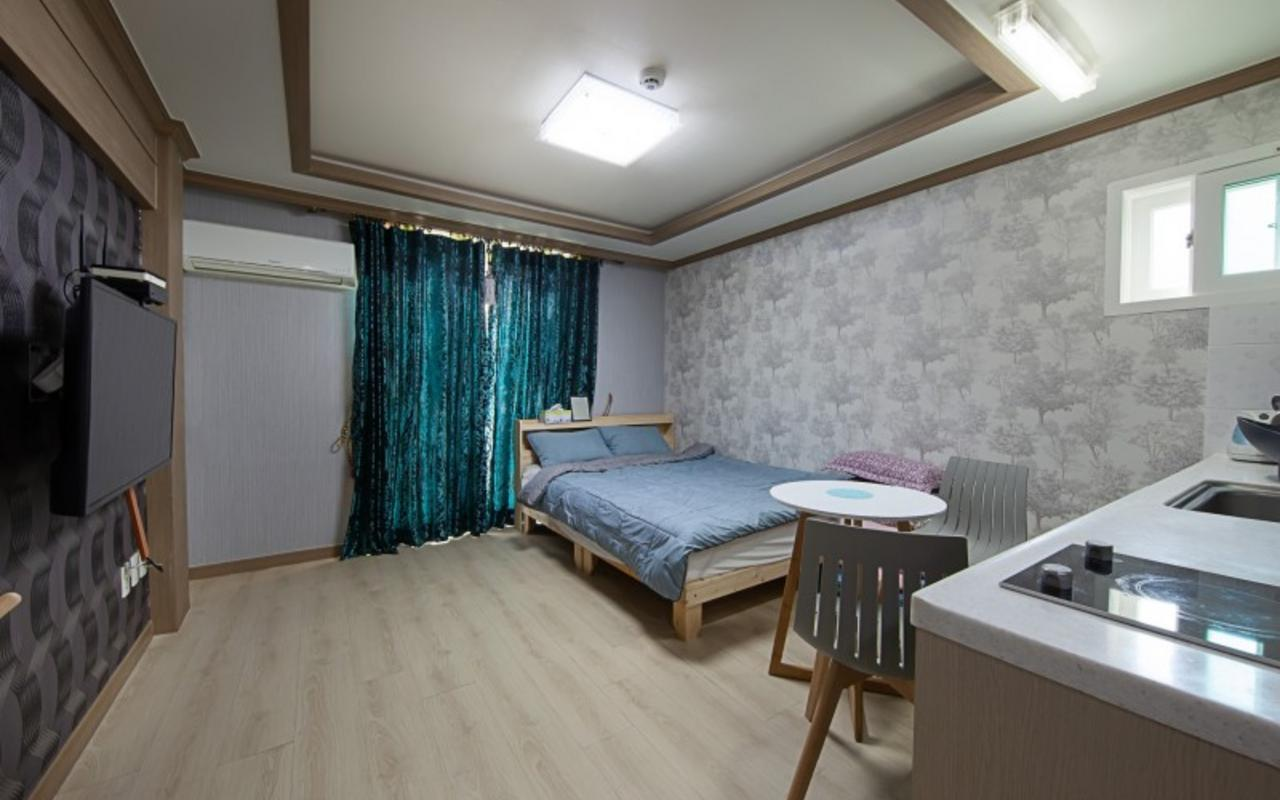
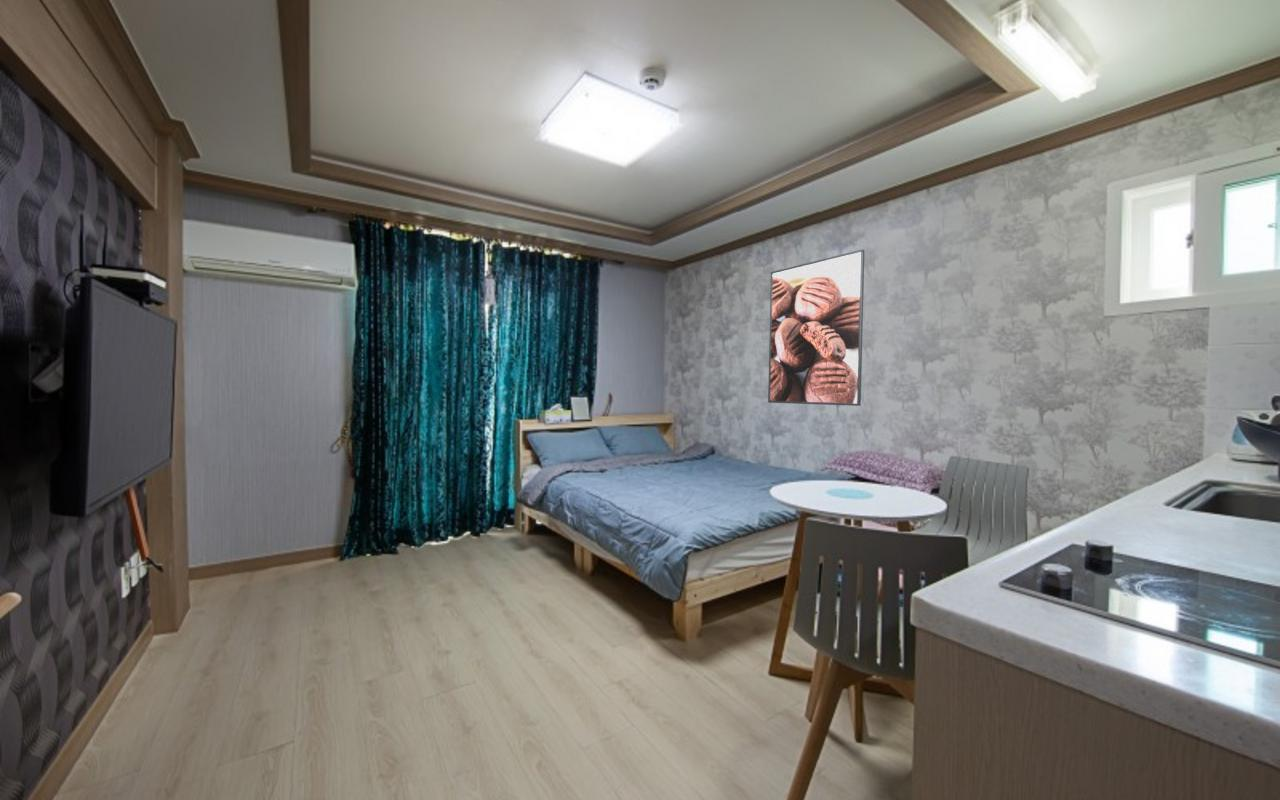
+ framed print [767,248,866,407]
